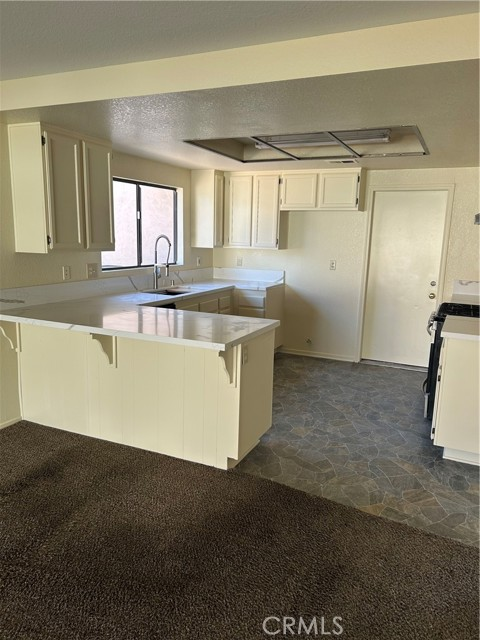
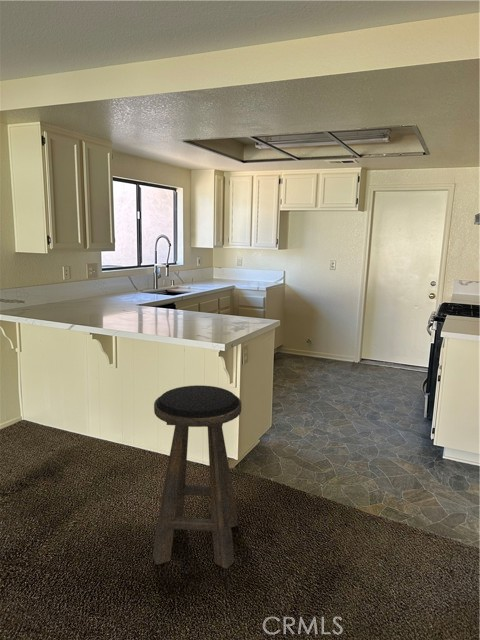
+ stool [152,384,242,570]
